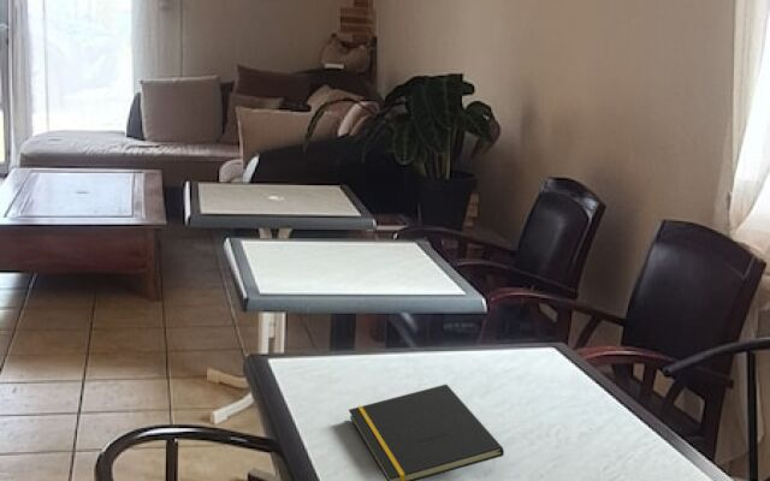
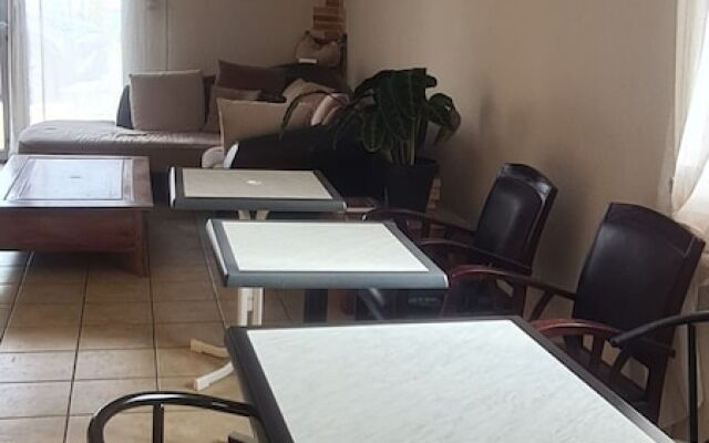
- notepad [348,384,505,481]
